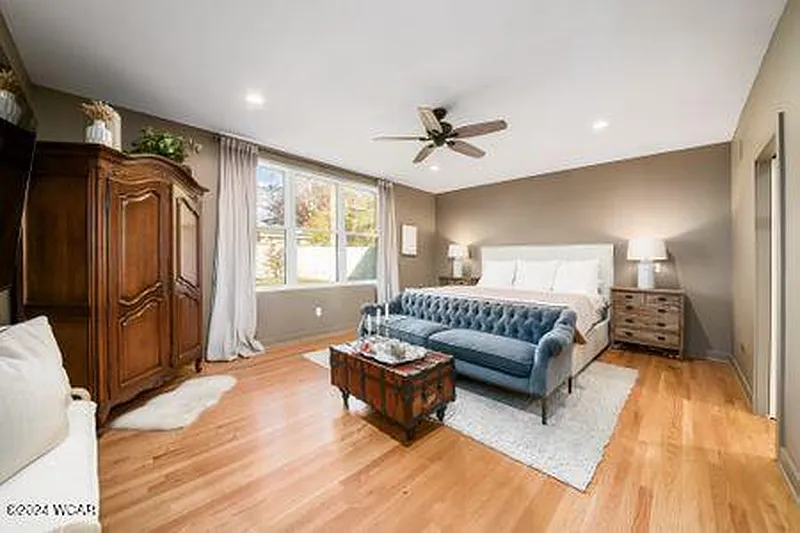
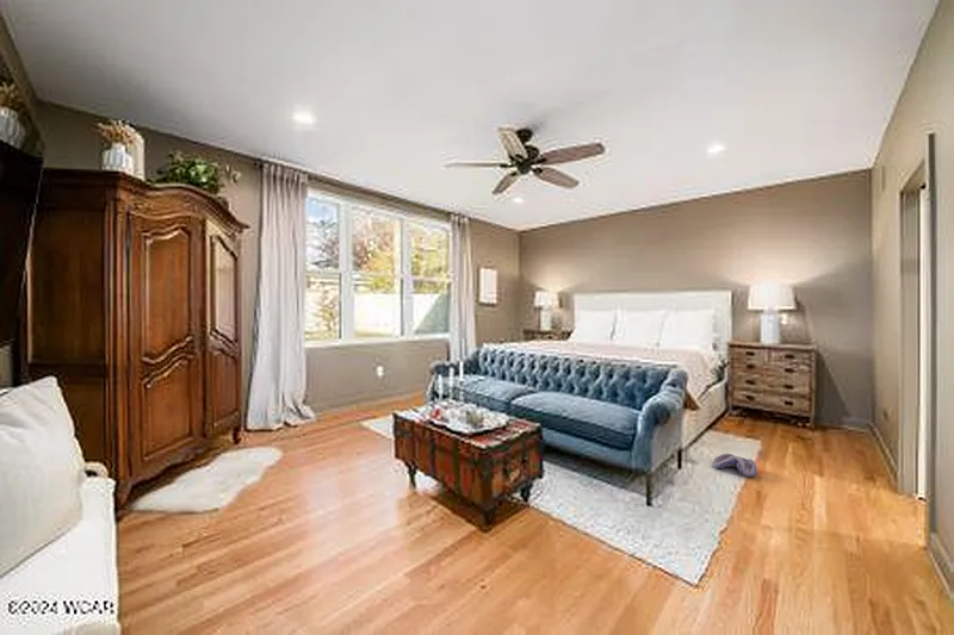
+ shoe [711,453,758,478]
